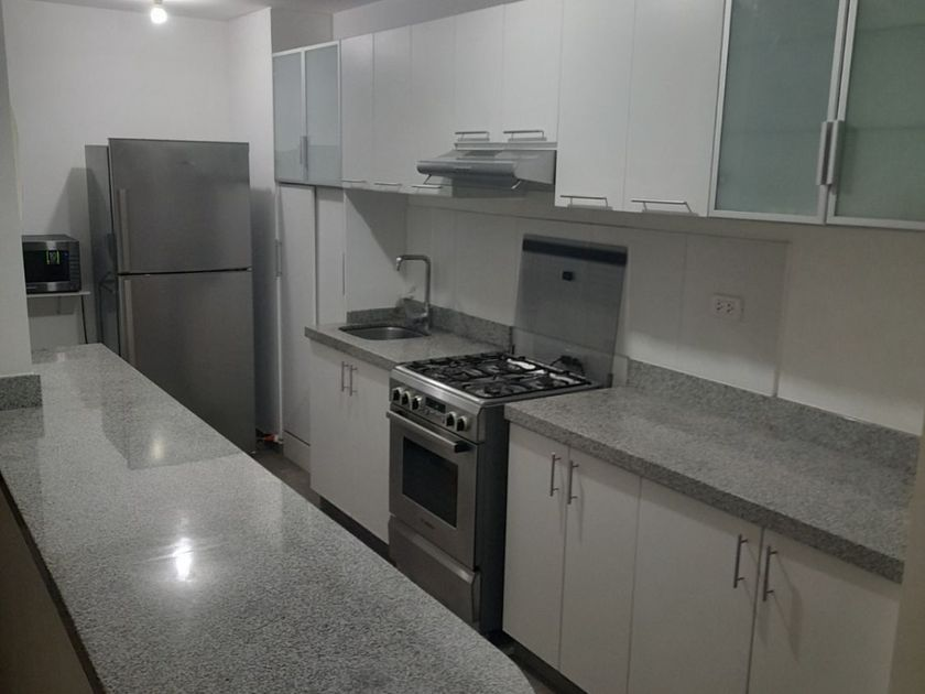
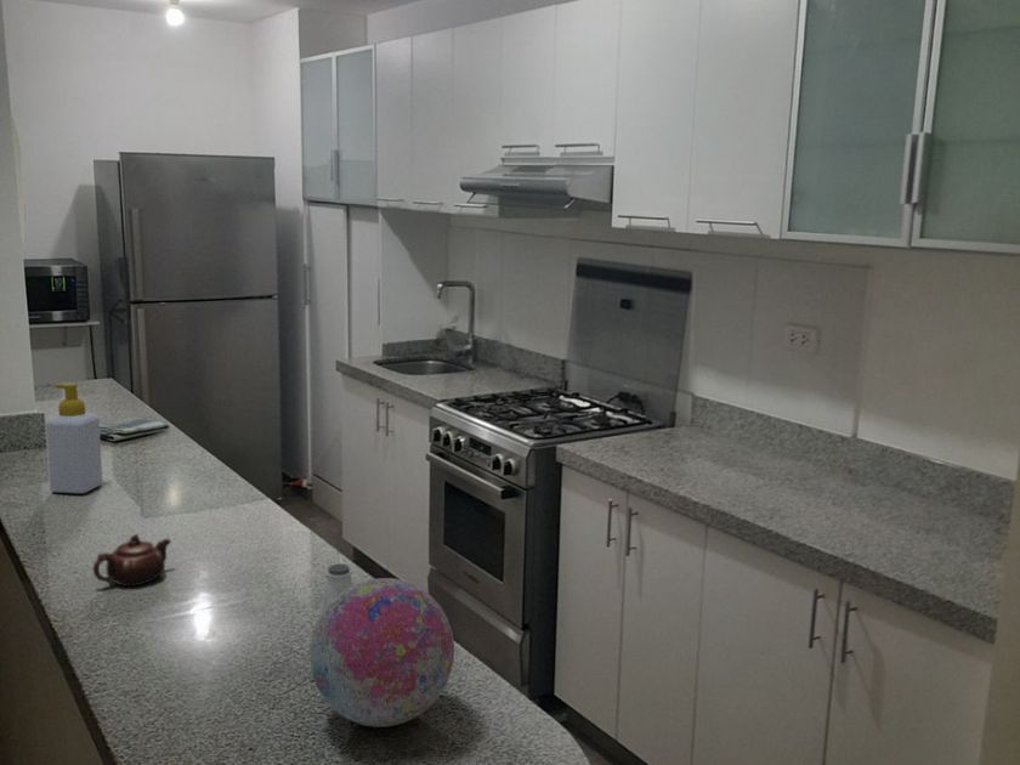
+ decorative ball [308,577,455,729]
+ saltshaker [317,562,355,619]
+ soap bottle [45,382,103,494]
+ dish towel [100,416,171,442]
+ teapot [92,533,172,588]
